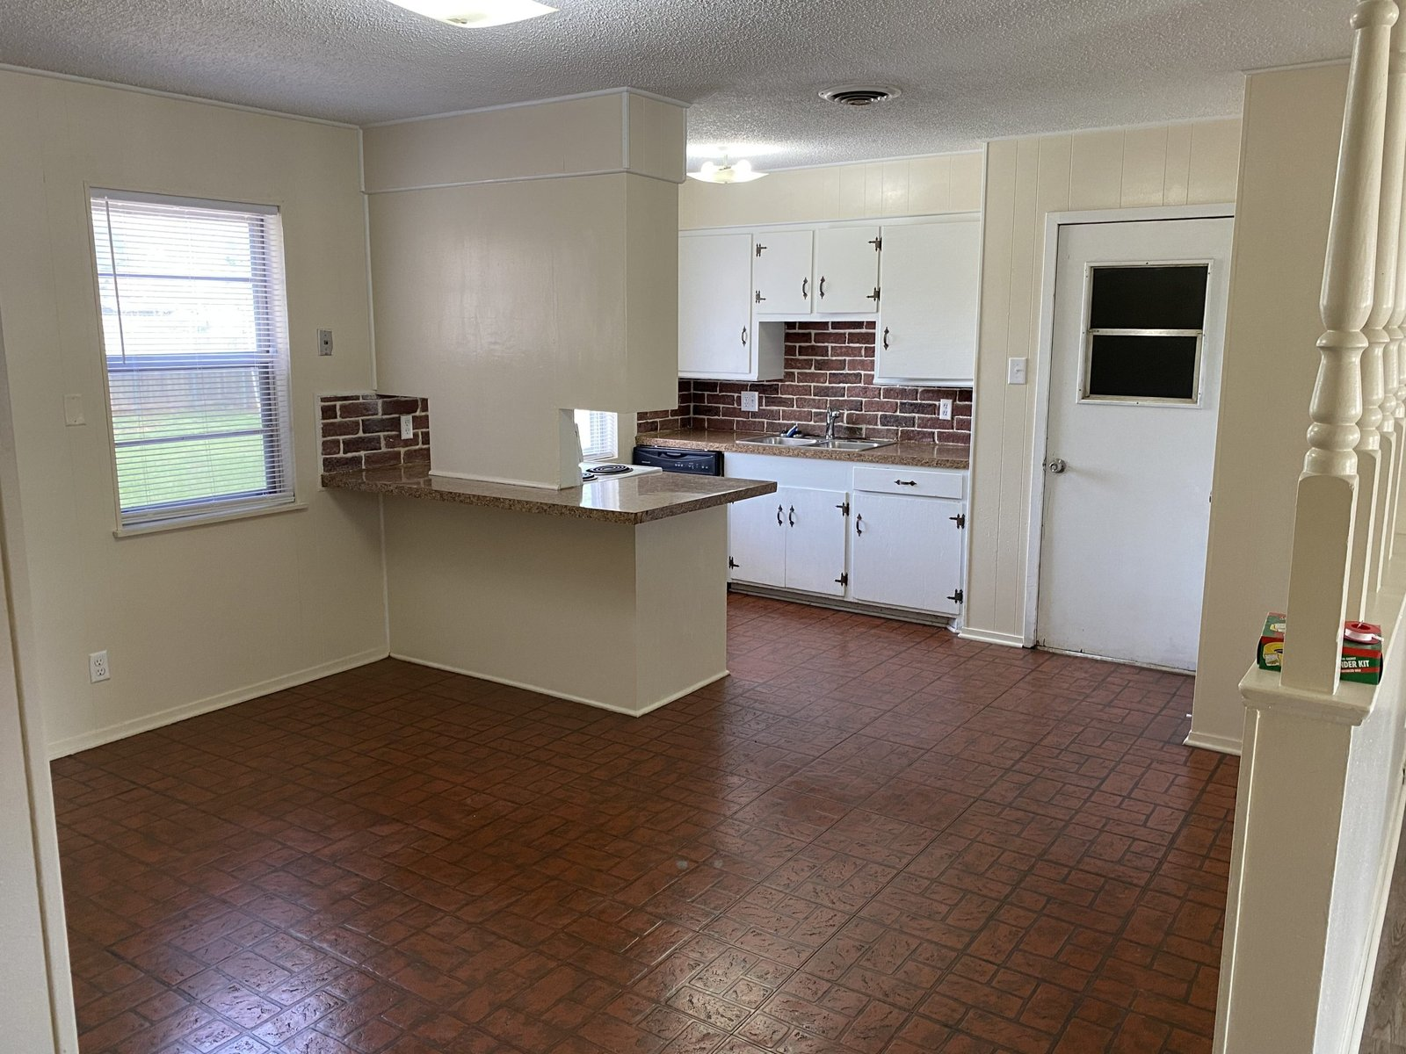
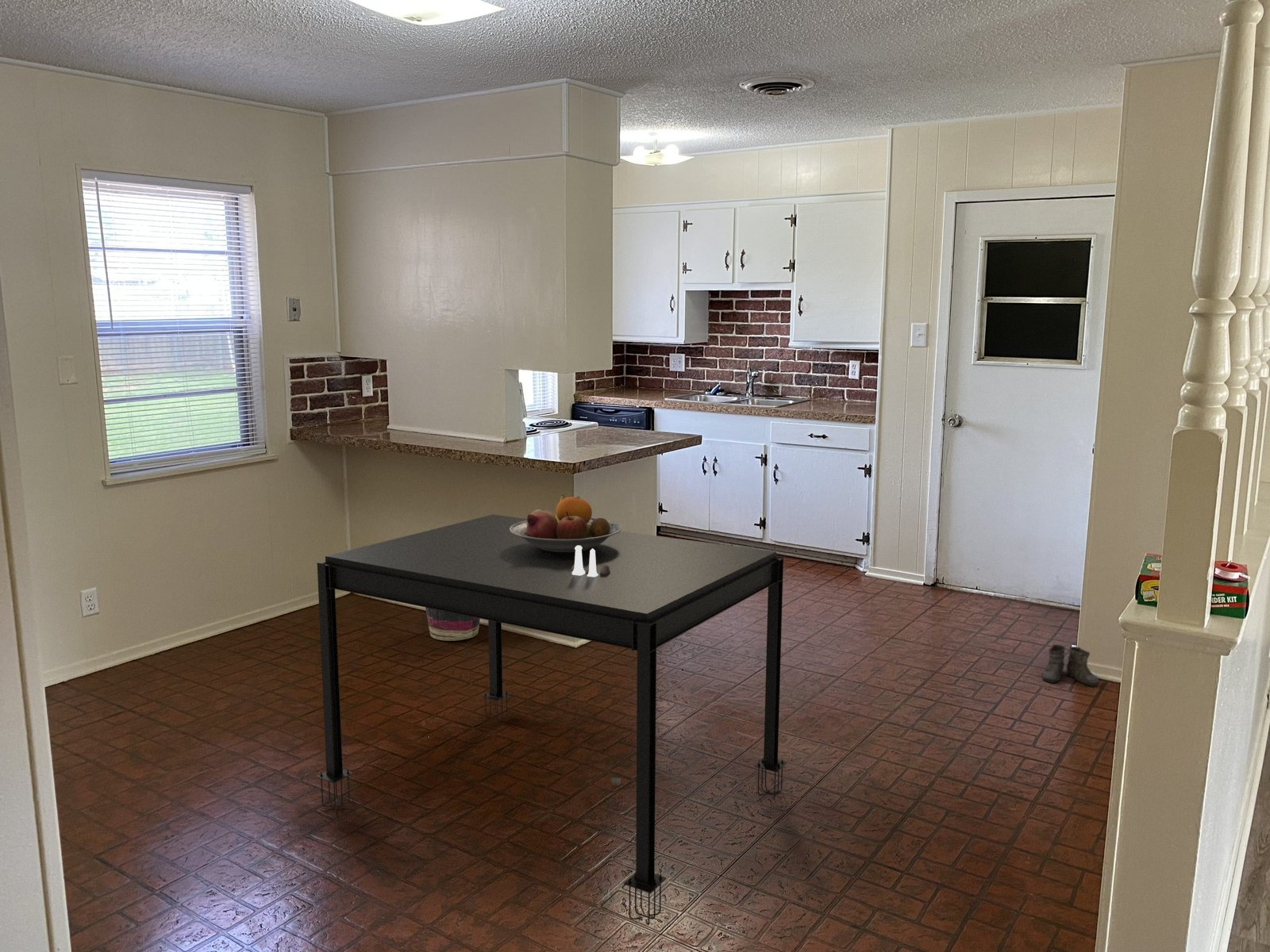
+ fruit bowl [510,494,622,552]
+ basket [425,608,481,642]
+ salt and pepper shaker set [571,546,610,577]
+ dining table [315,514,787,926]
+ boots [1035,643,1099,687]
